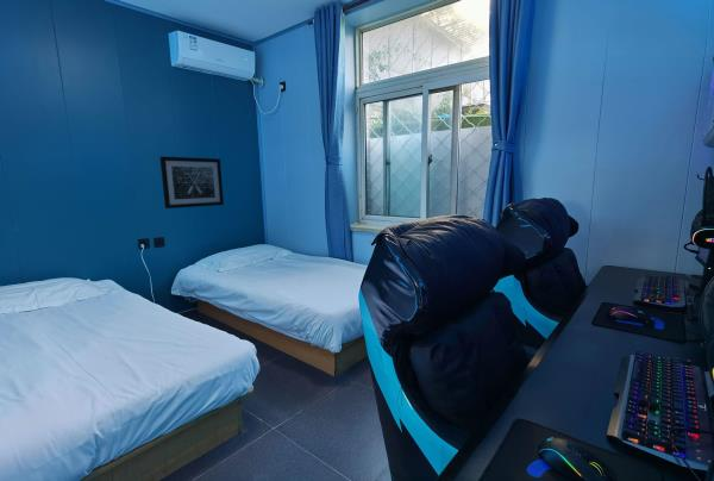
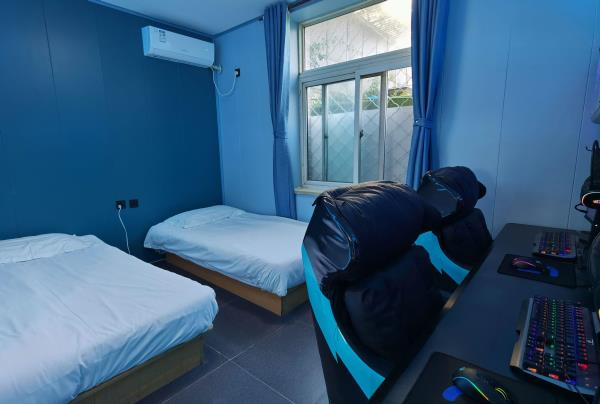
- wall art [159,156,225,210]
